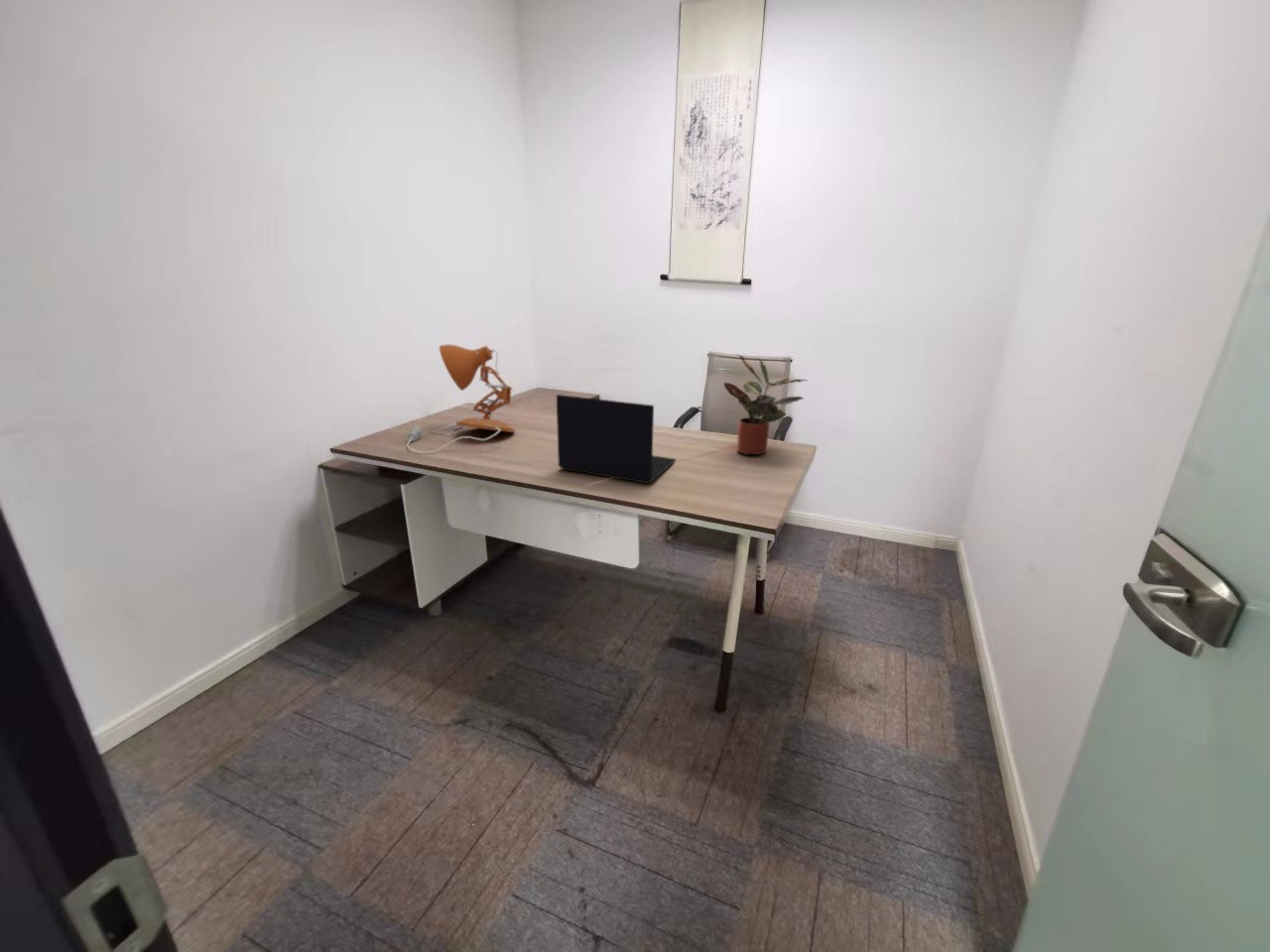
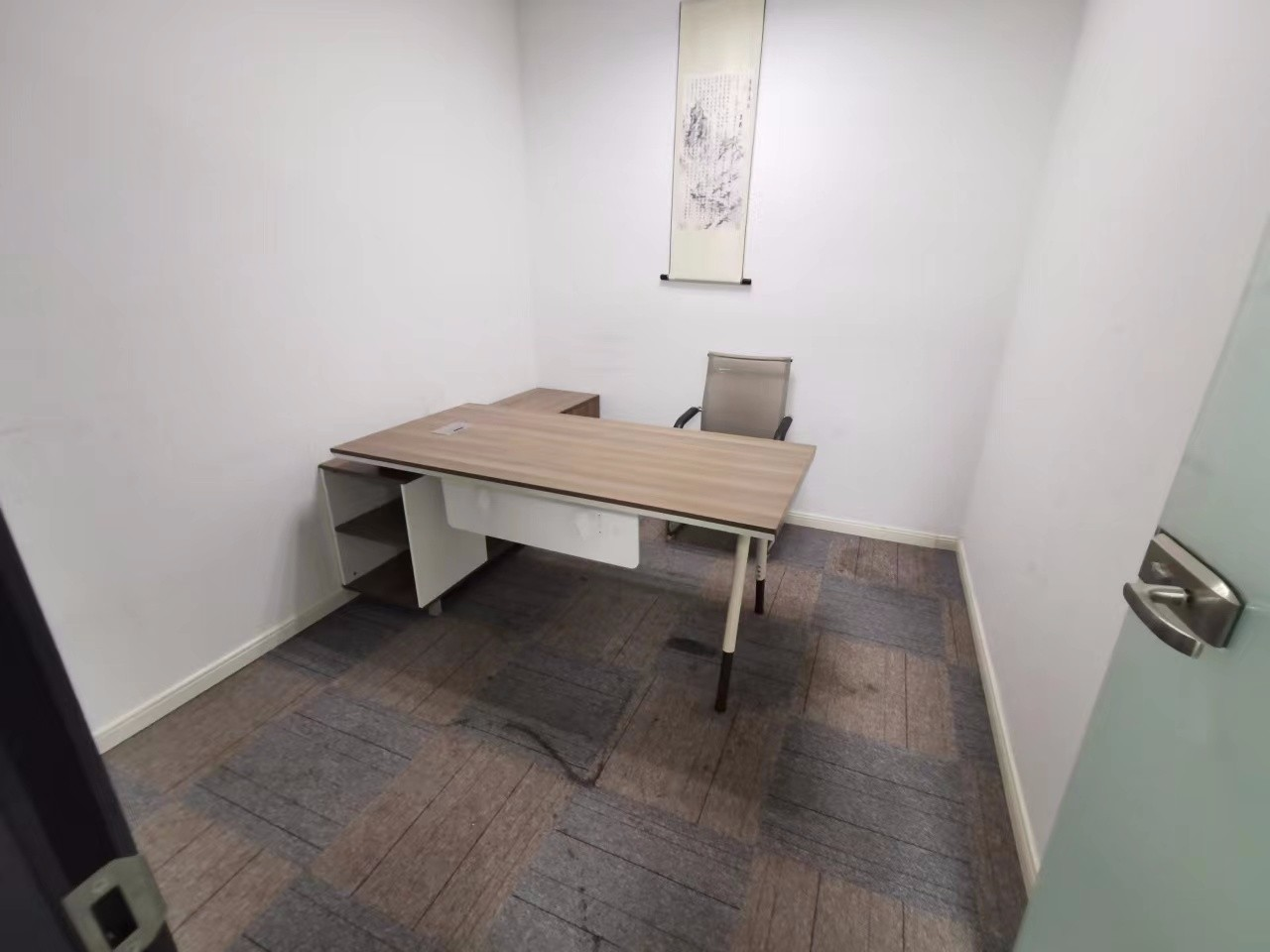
- laptop [556,394,677,485]
- potted plant [722,353,810,456]
- desk lamp [406,343,516,455]
